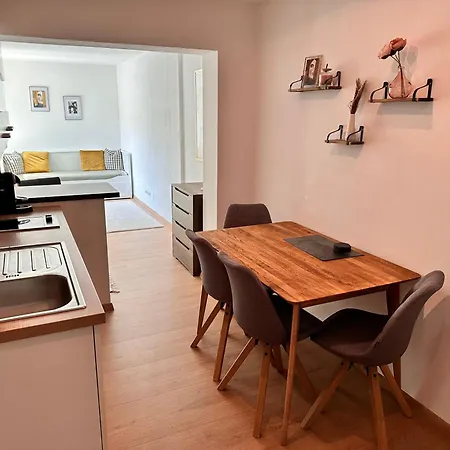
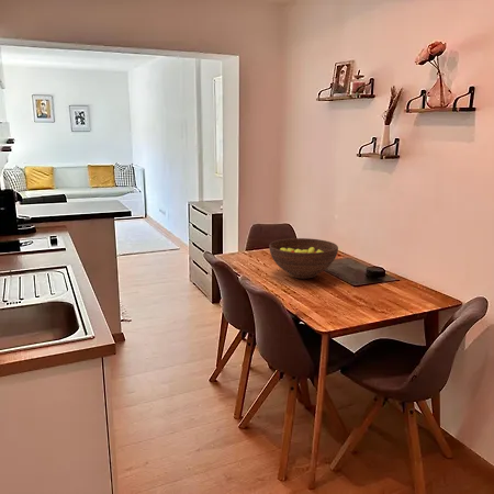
+ fruit bowl [268,237,339,280]
